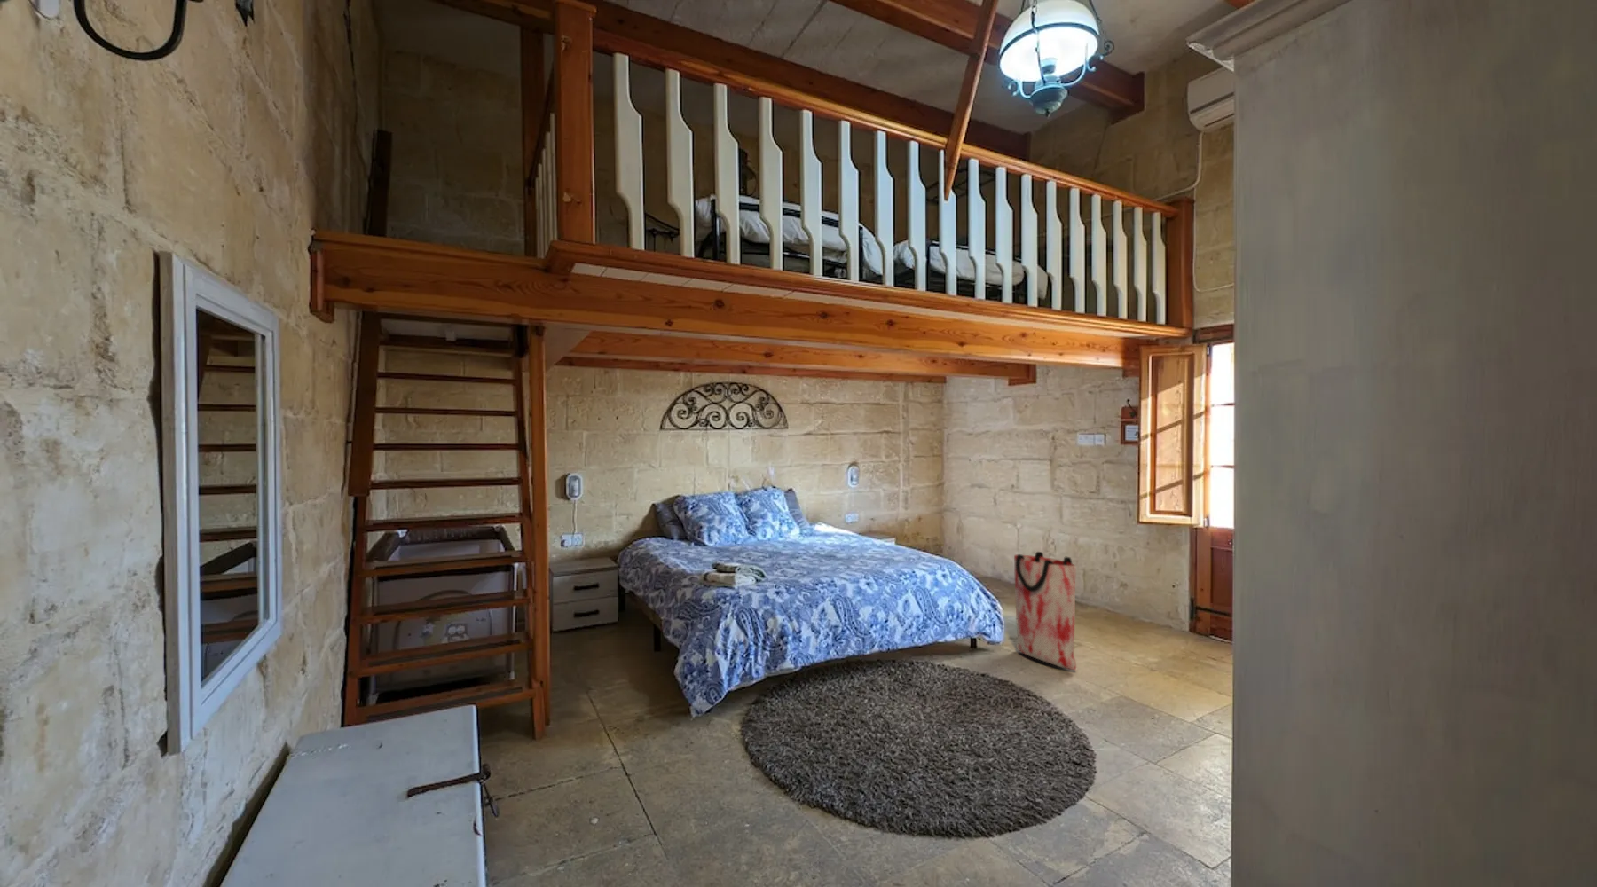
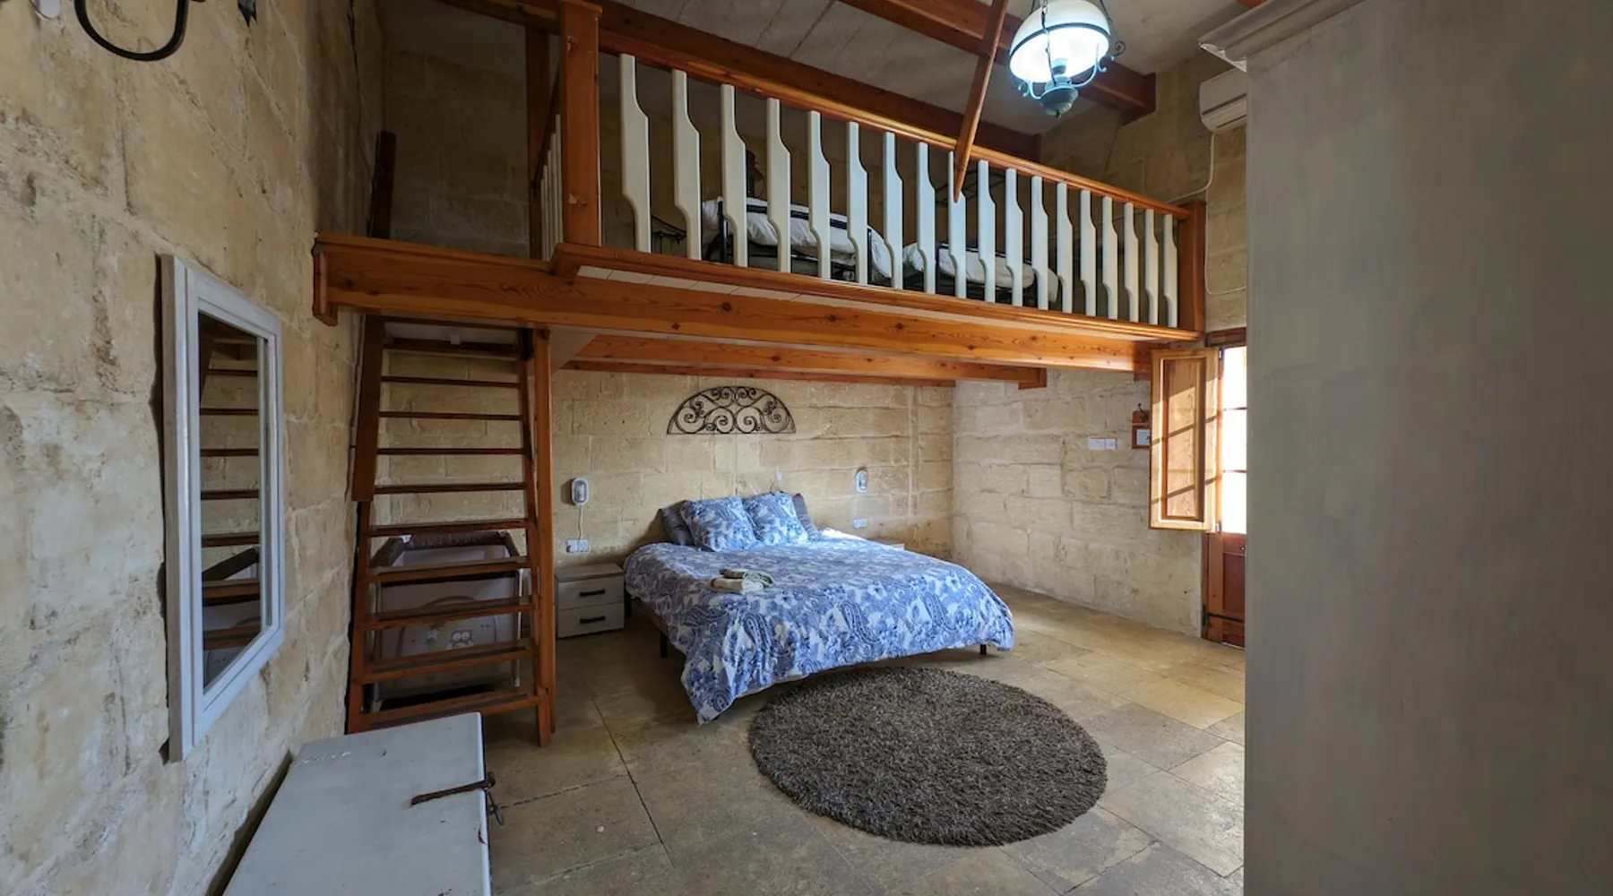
- bag [1014,551,1077,671]
